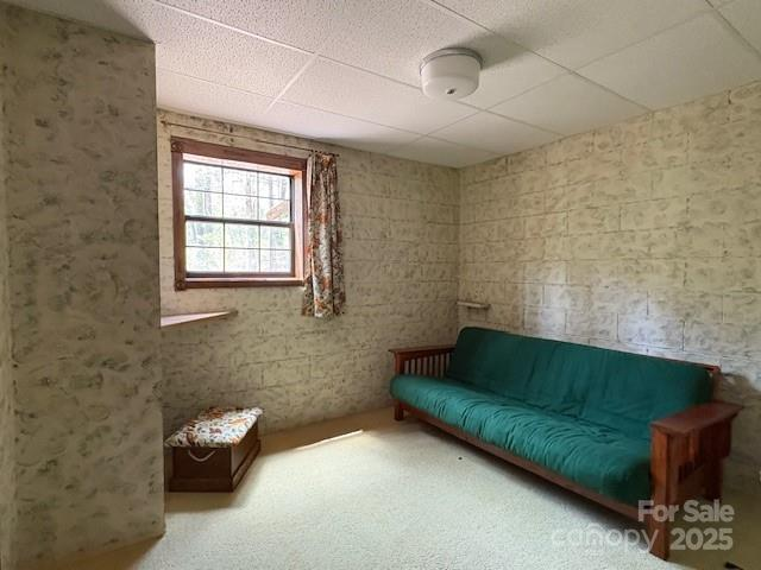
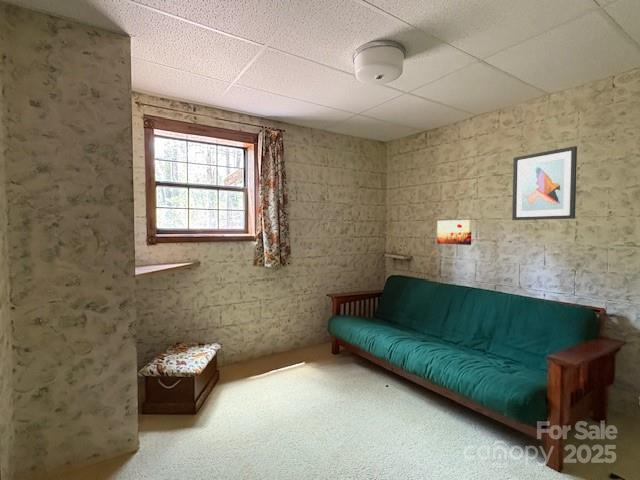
+ wall art [436,219,473,246]
+ wall art [511,145,578,221]
